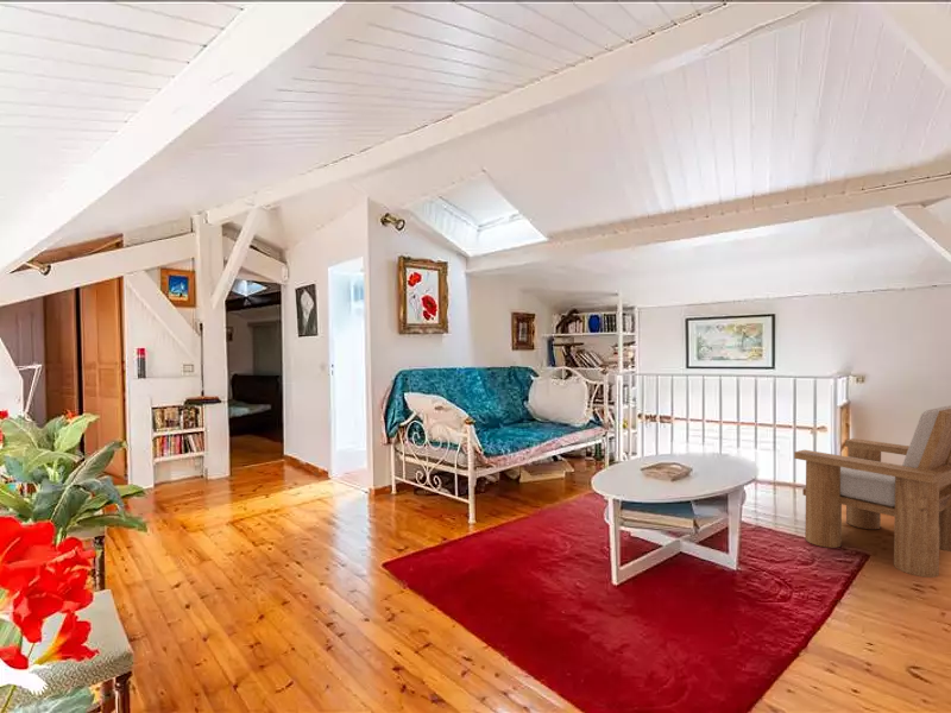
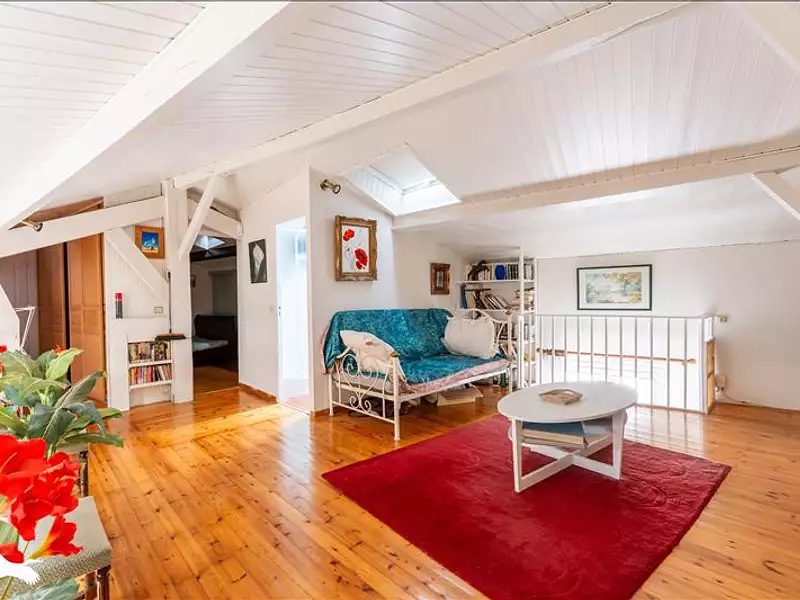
- armchair [793,404,951,579]
